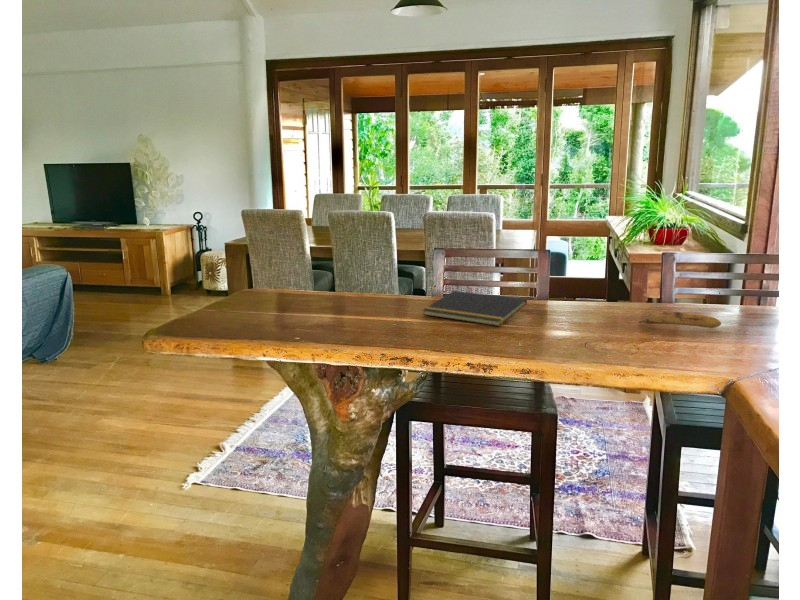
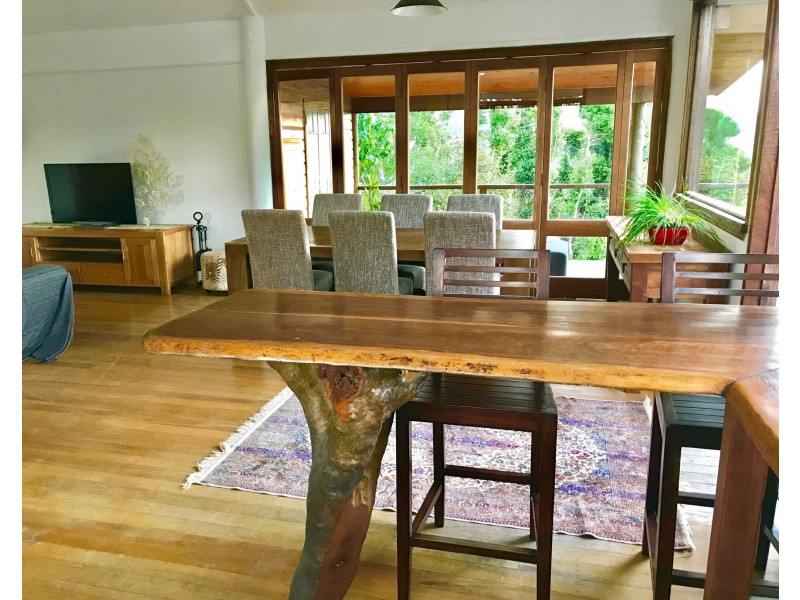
- banana [638,311,722,329]
- notepad [422,290,528,327]
